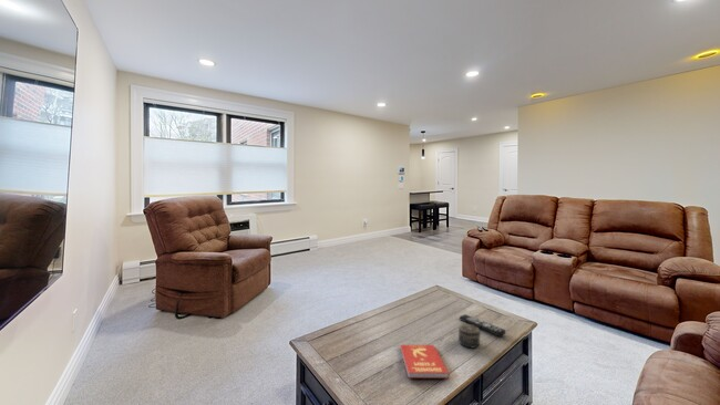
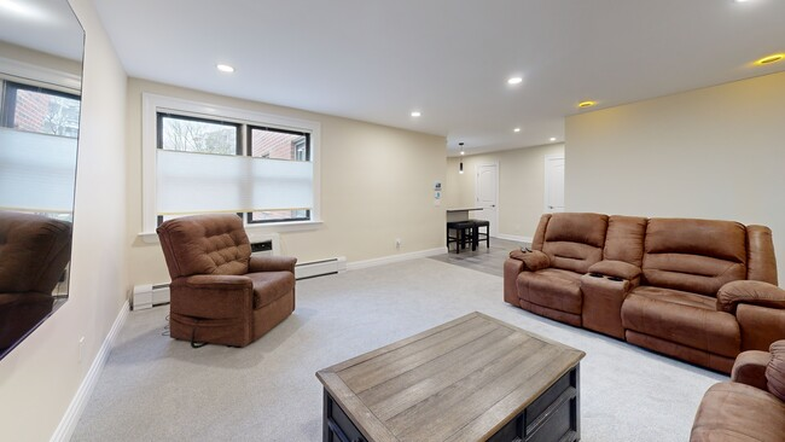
- jar [457,323,481,349]
- book [399,344,451,380]
- remote control [459,313,507,338]
